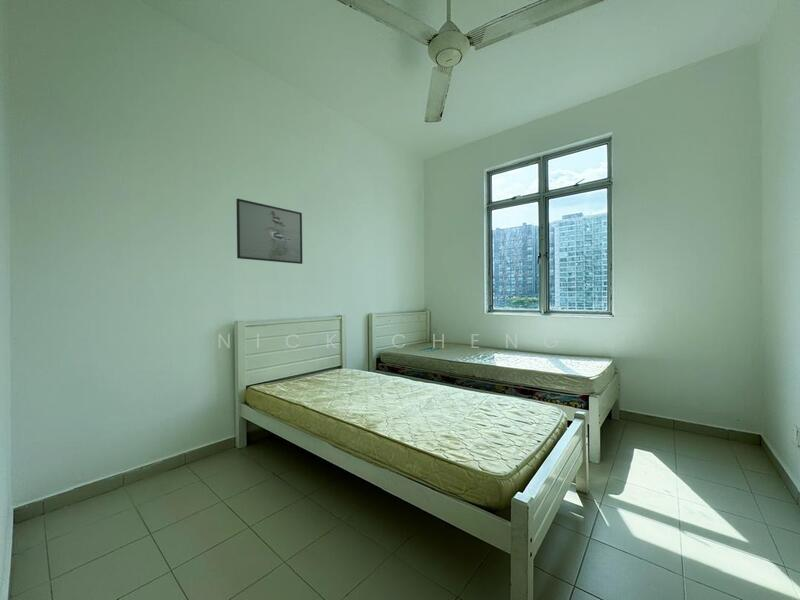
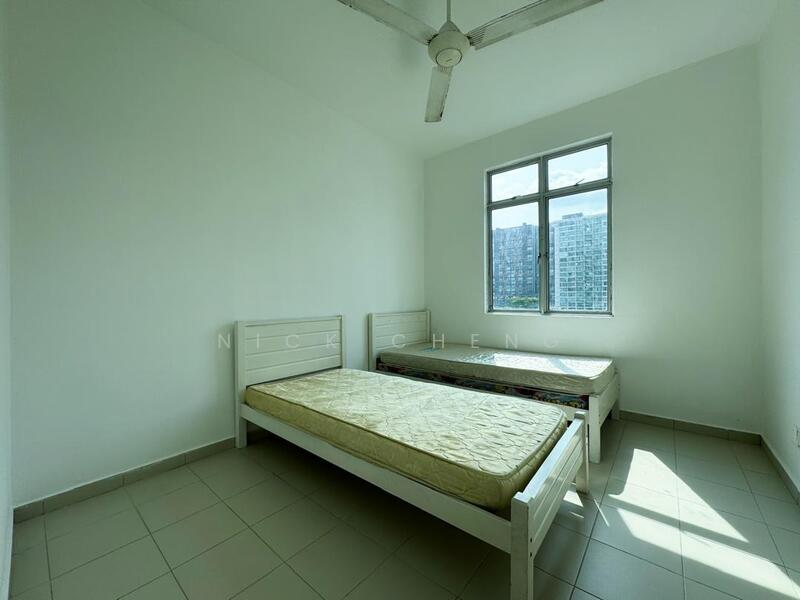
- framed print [235,198,303,265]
